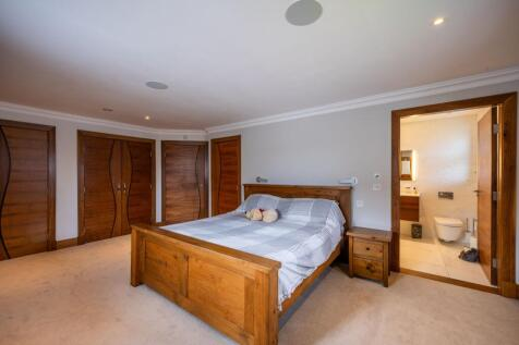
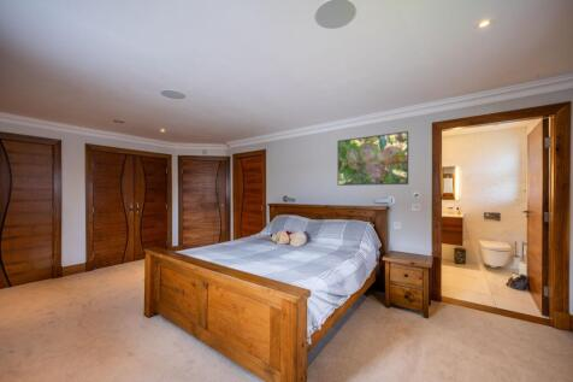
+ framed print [337,130,409,187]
